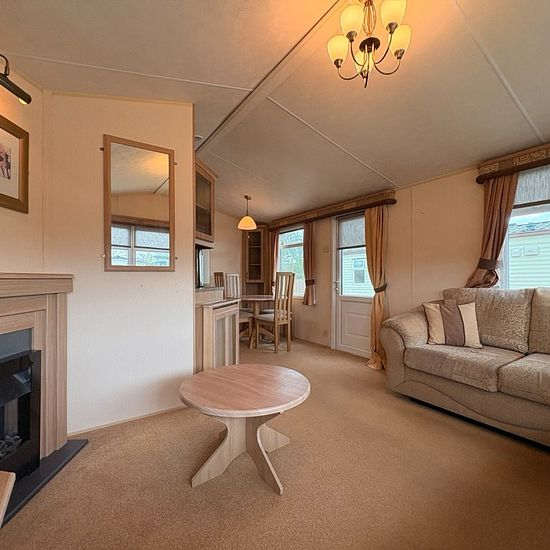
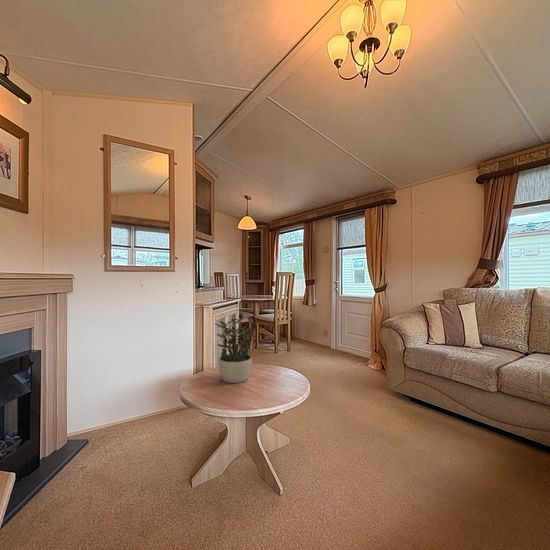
+ potted plant [213,313,260,384]
